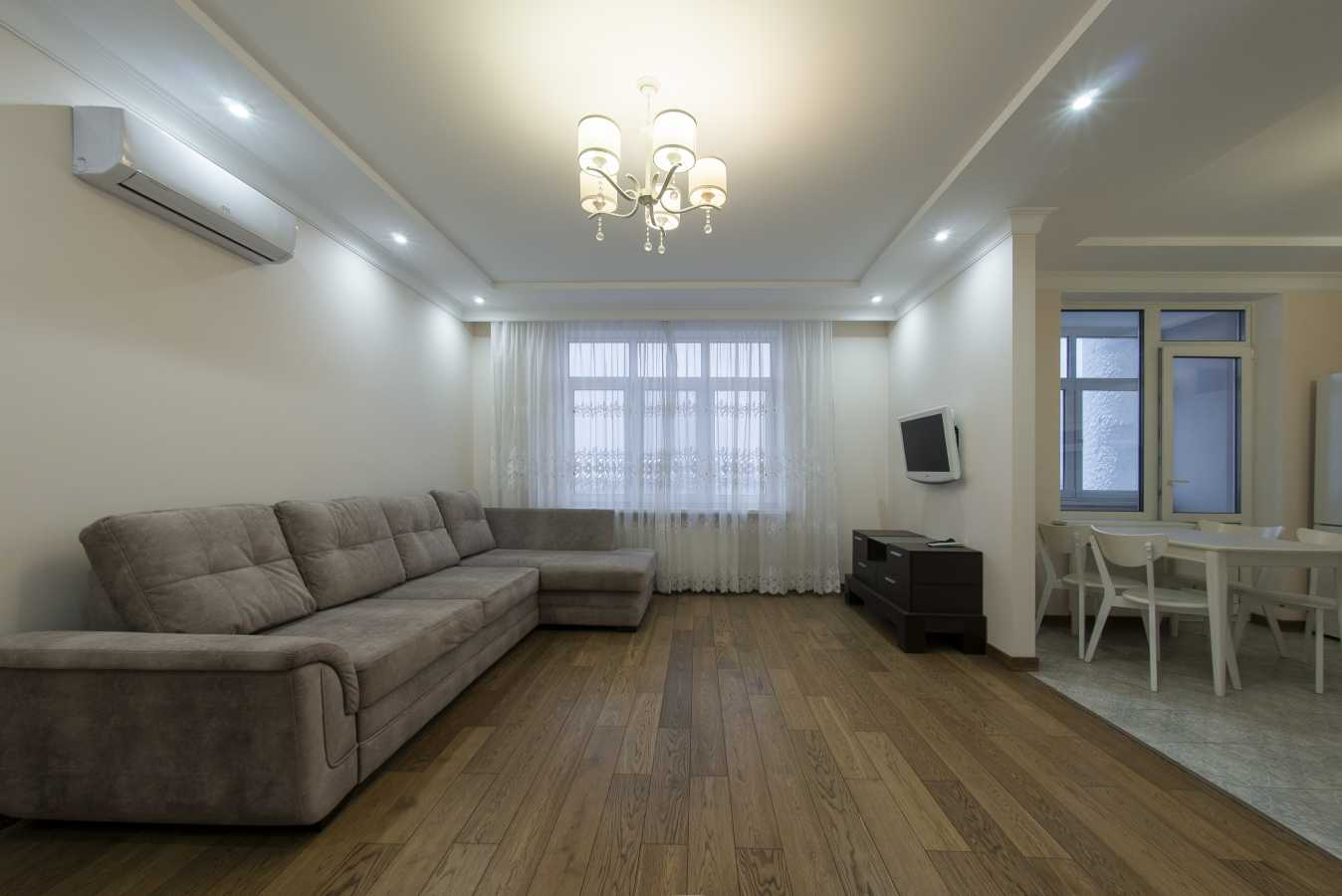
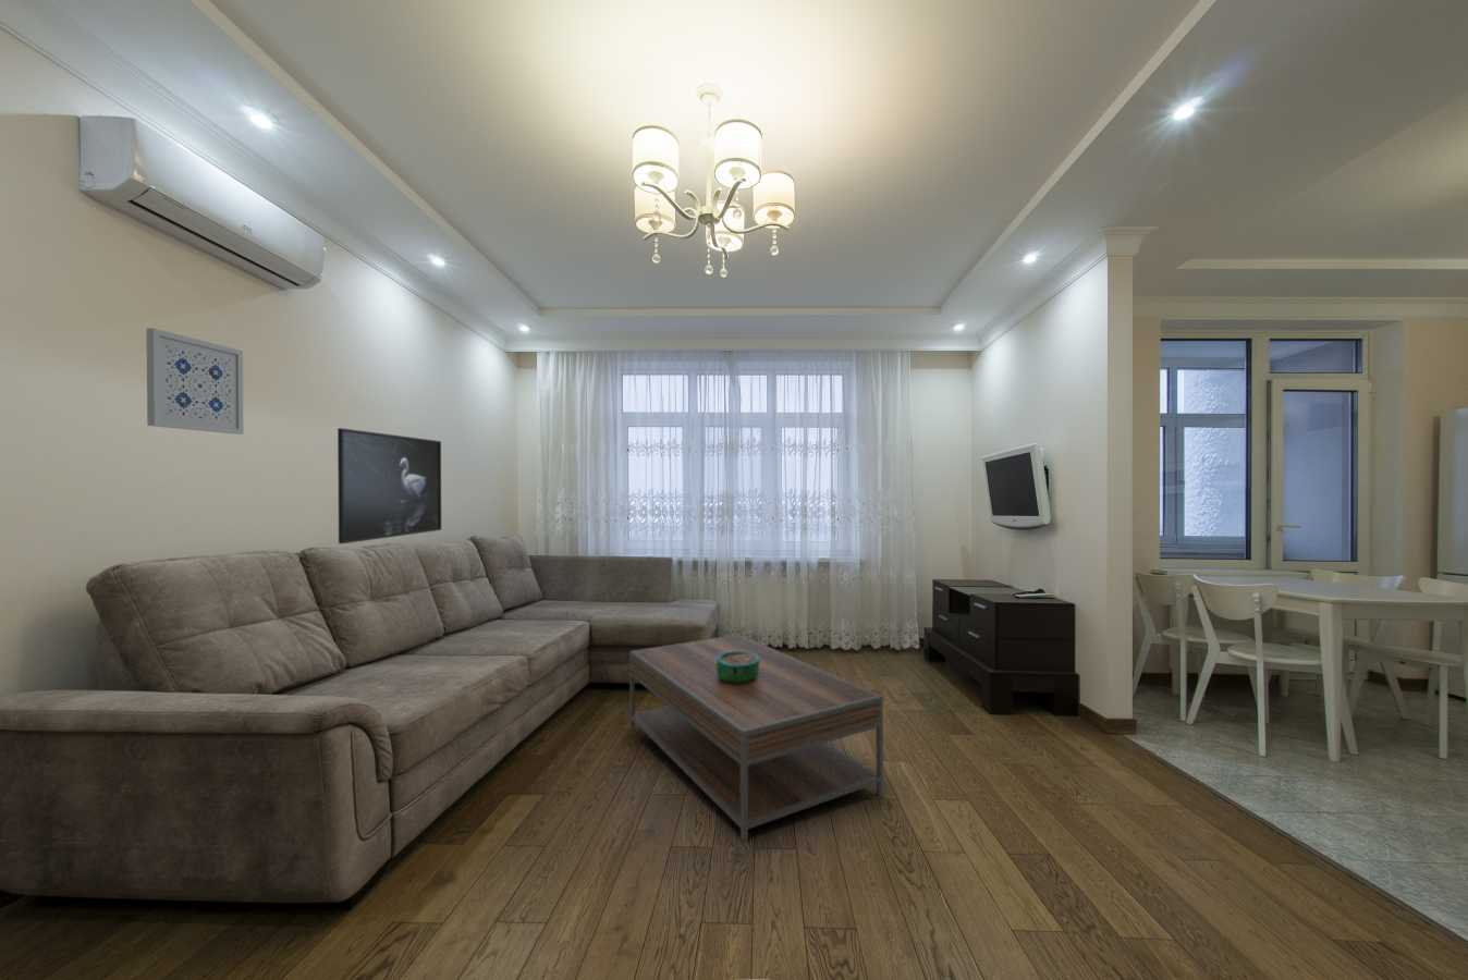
+ decorative bowl [716,651,759,684]
+ coffee table [628,633,884,843]
+ wall art [145,328,245,435]
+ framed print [337,427,442,545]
